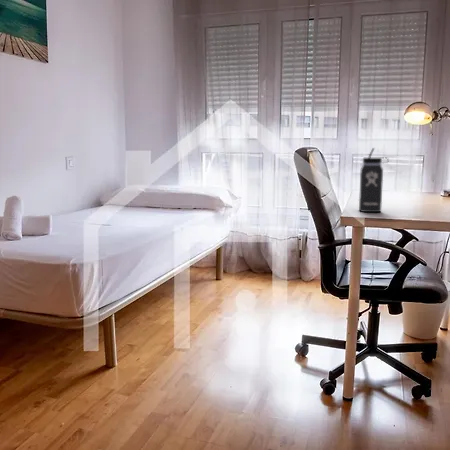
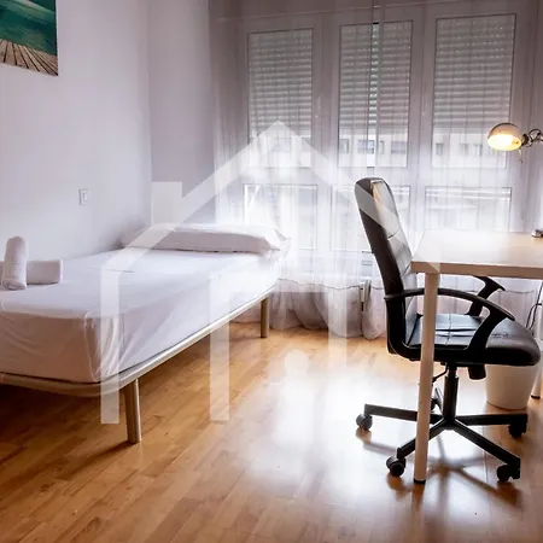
- thermos bottle [358,147,390,213]
